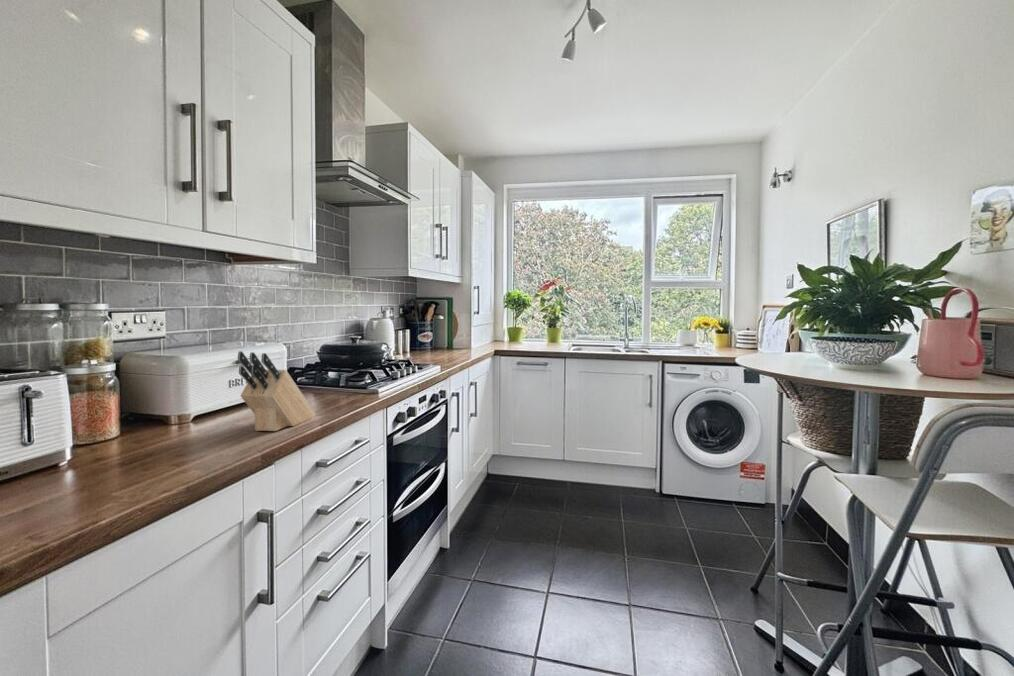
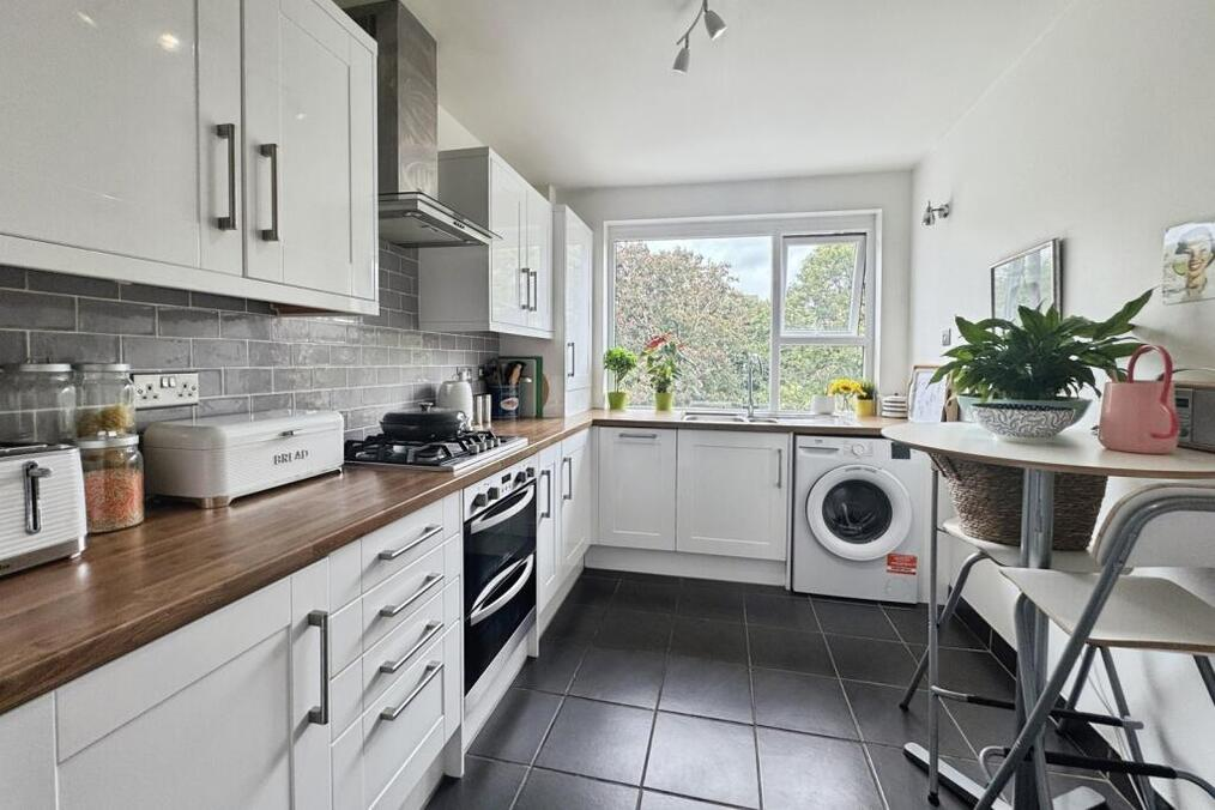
- knife block [237,350,317,432]
